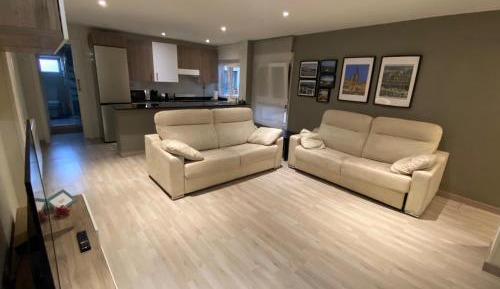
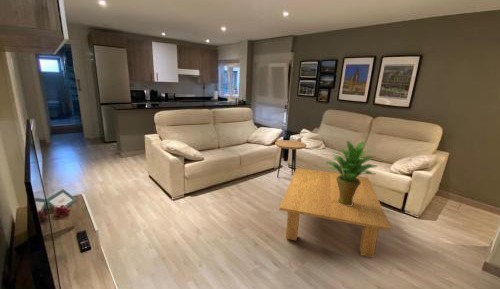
+ potted plant [325,140,379,206]
+ side table [274,139,308,178]
+ coffee table [278,167,393,259]
